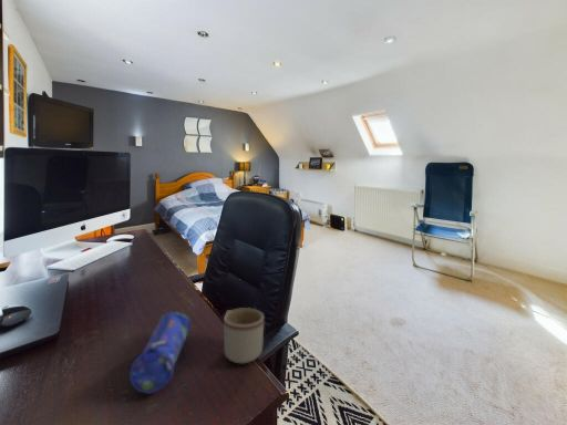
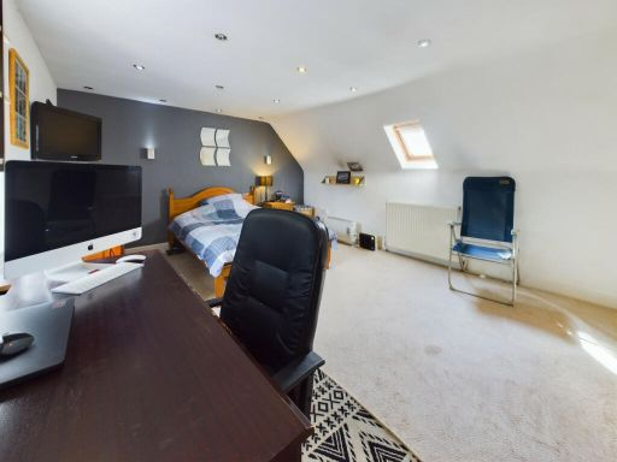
- mug [223,307,265,364]
- pencil case [128,310,192,395]
